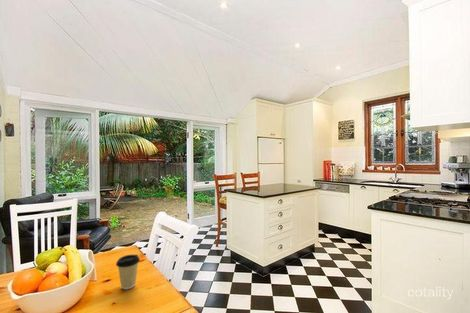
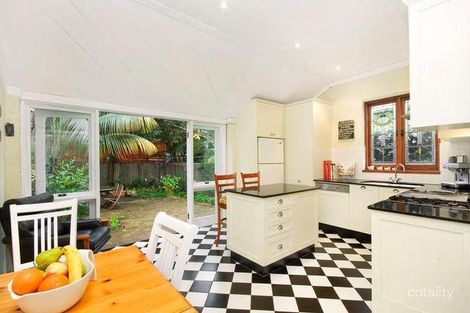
- coffee cup [115,253,141,290]
